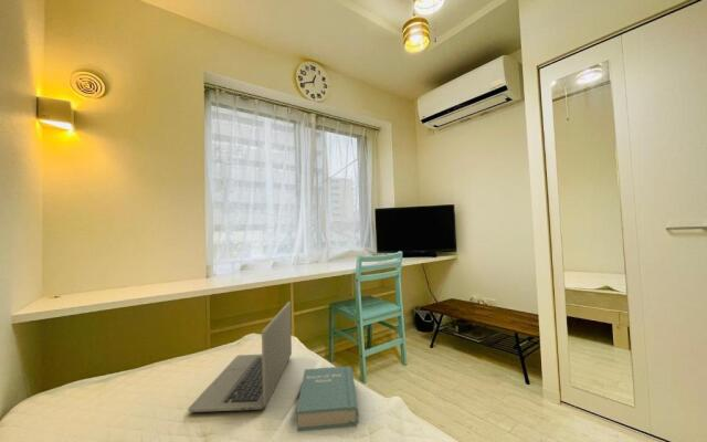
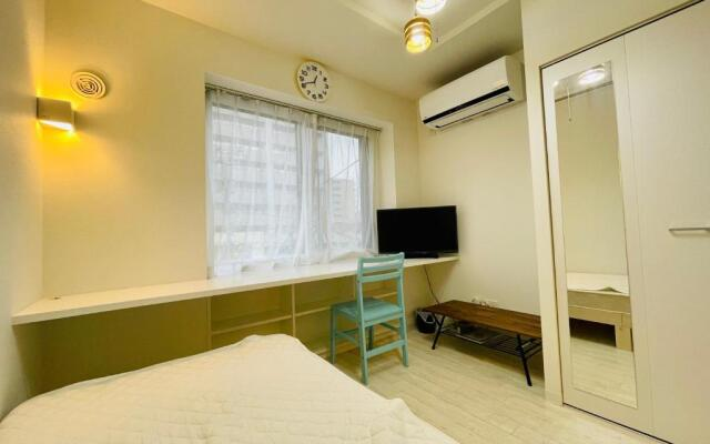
- book [295,365,360,432]
- laptop [187,301,293,413]
